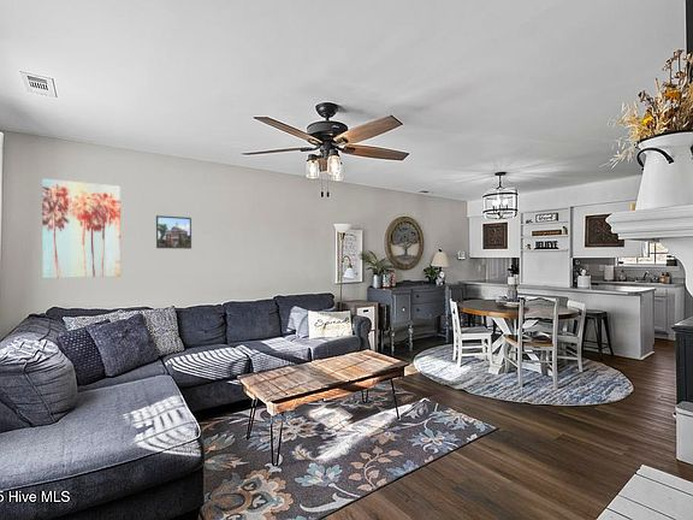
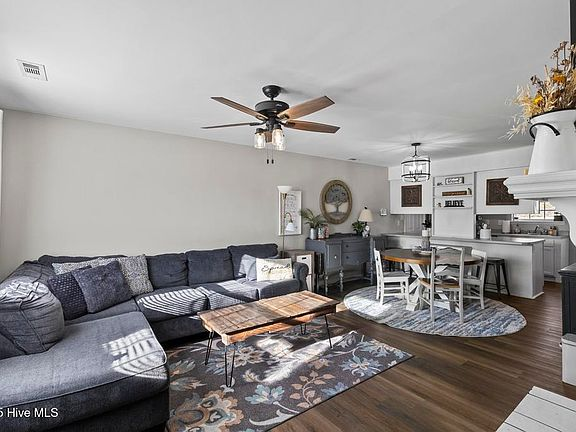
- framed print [155,214,192,250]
- wall art [41,178,123,279]
